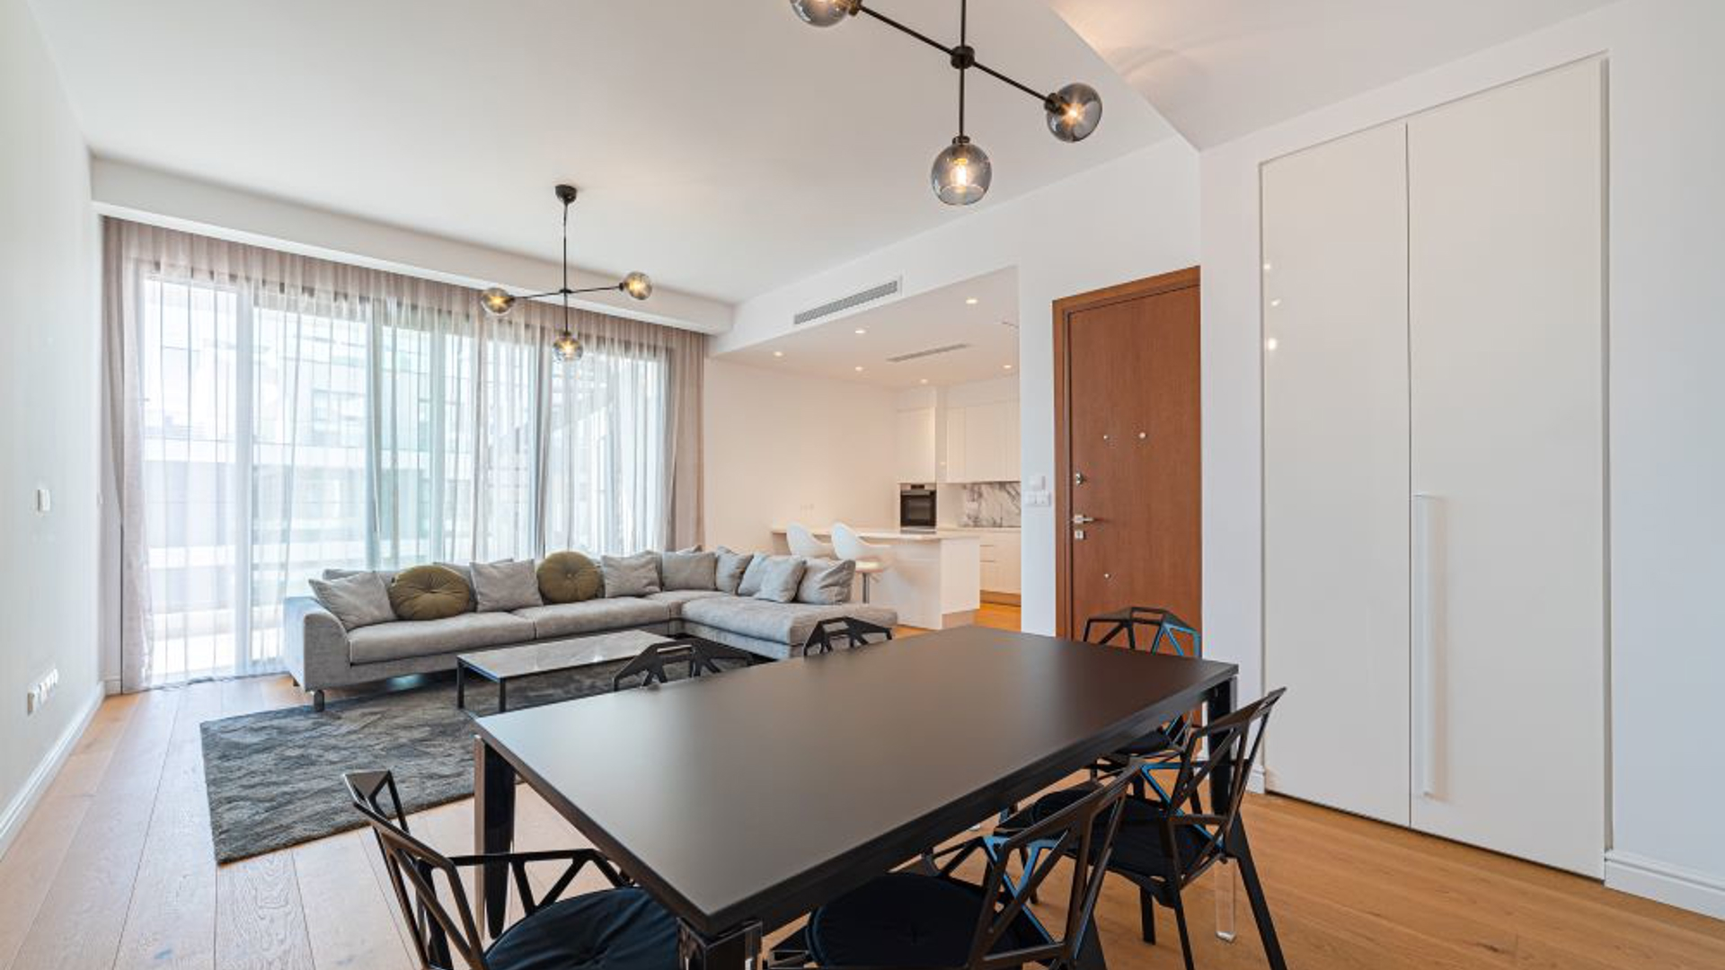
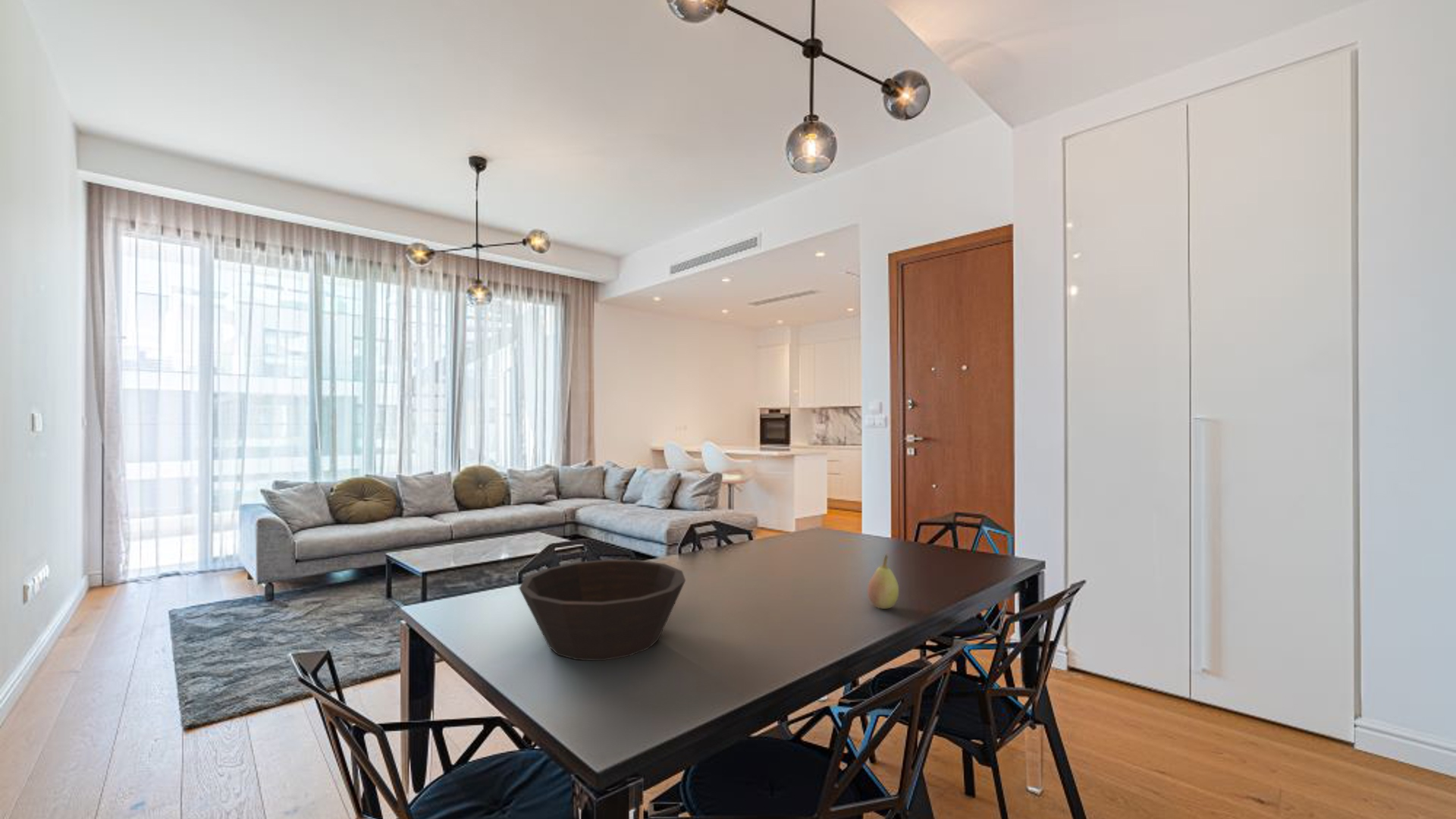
+ fruit [867,554,899,610]
+ bowl [519,559,686,661]
